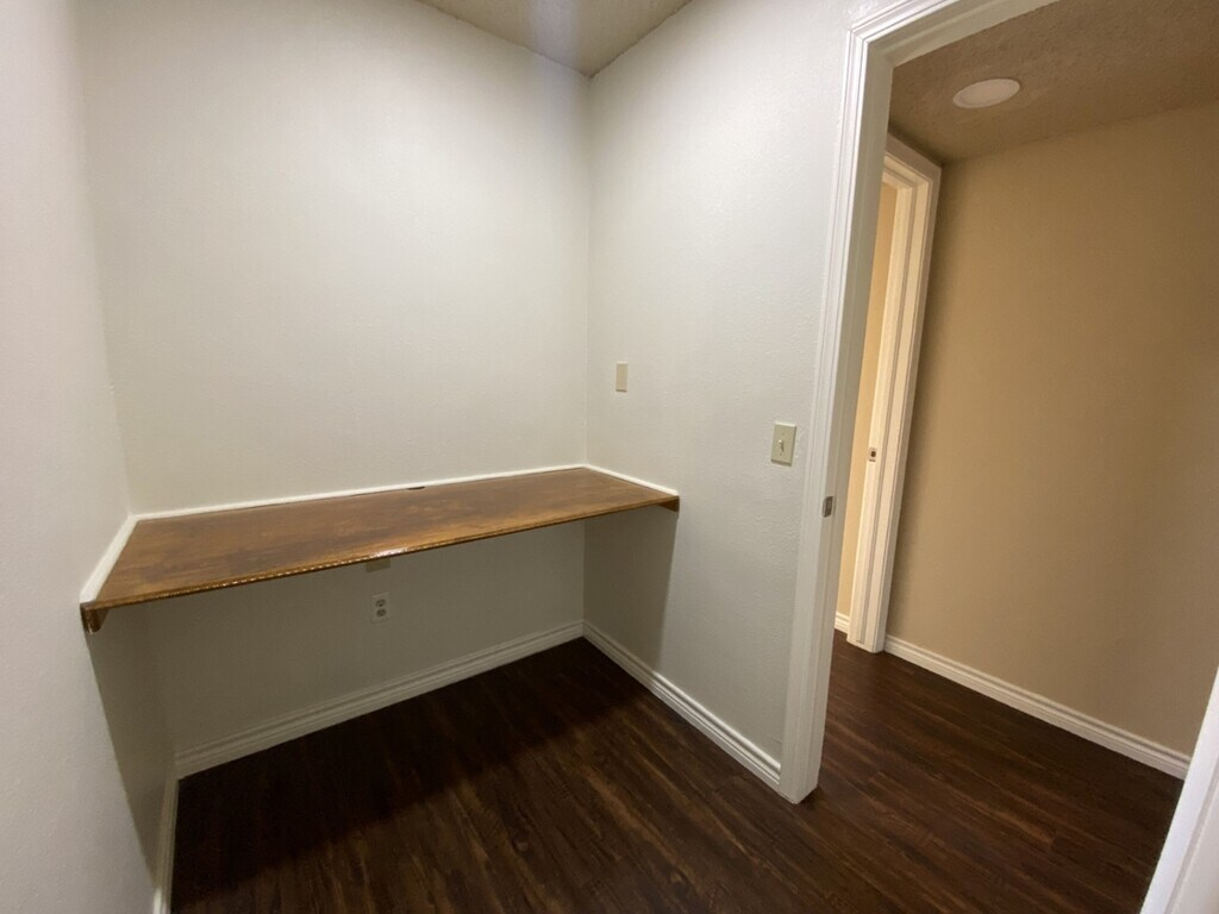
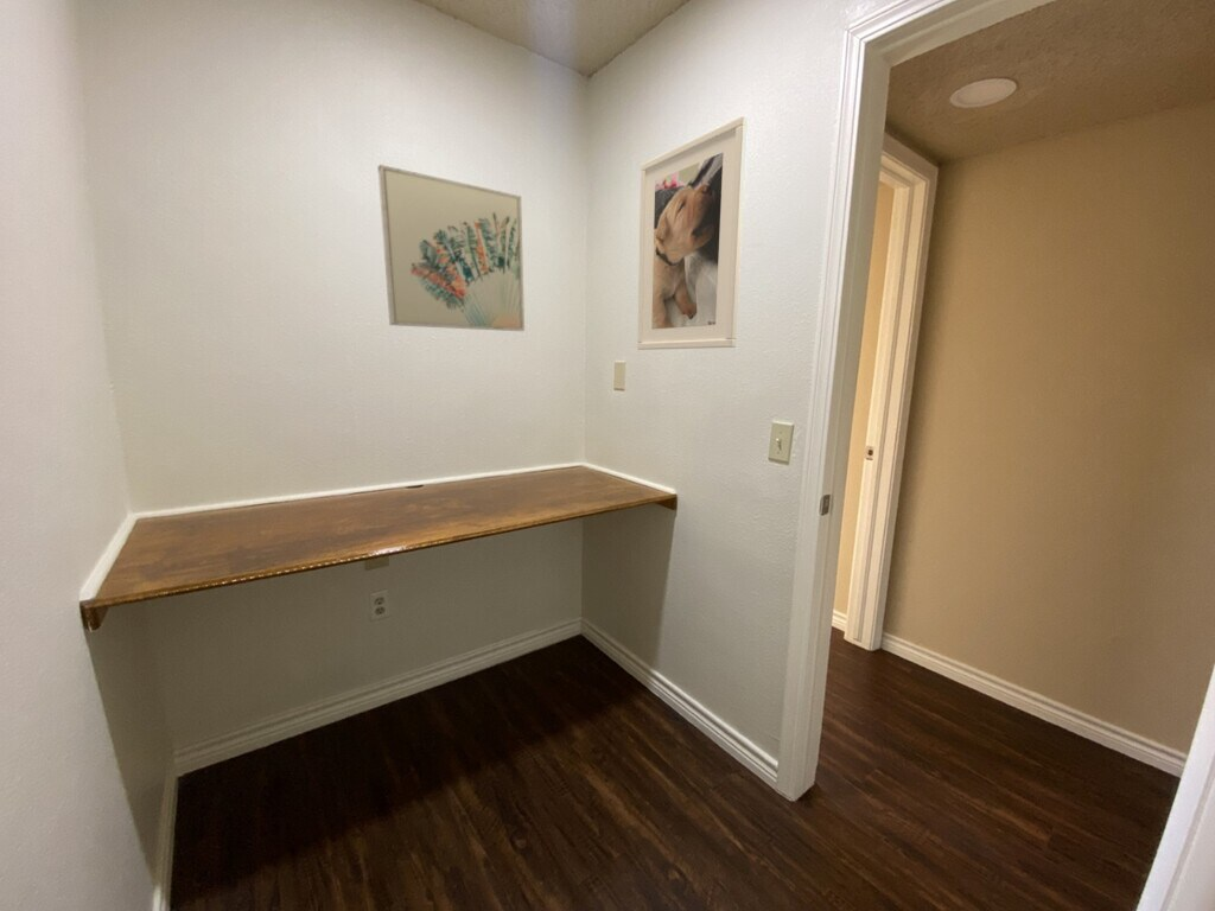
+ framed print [637,115,749,351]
+ wall art [377,164,526,332]
